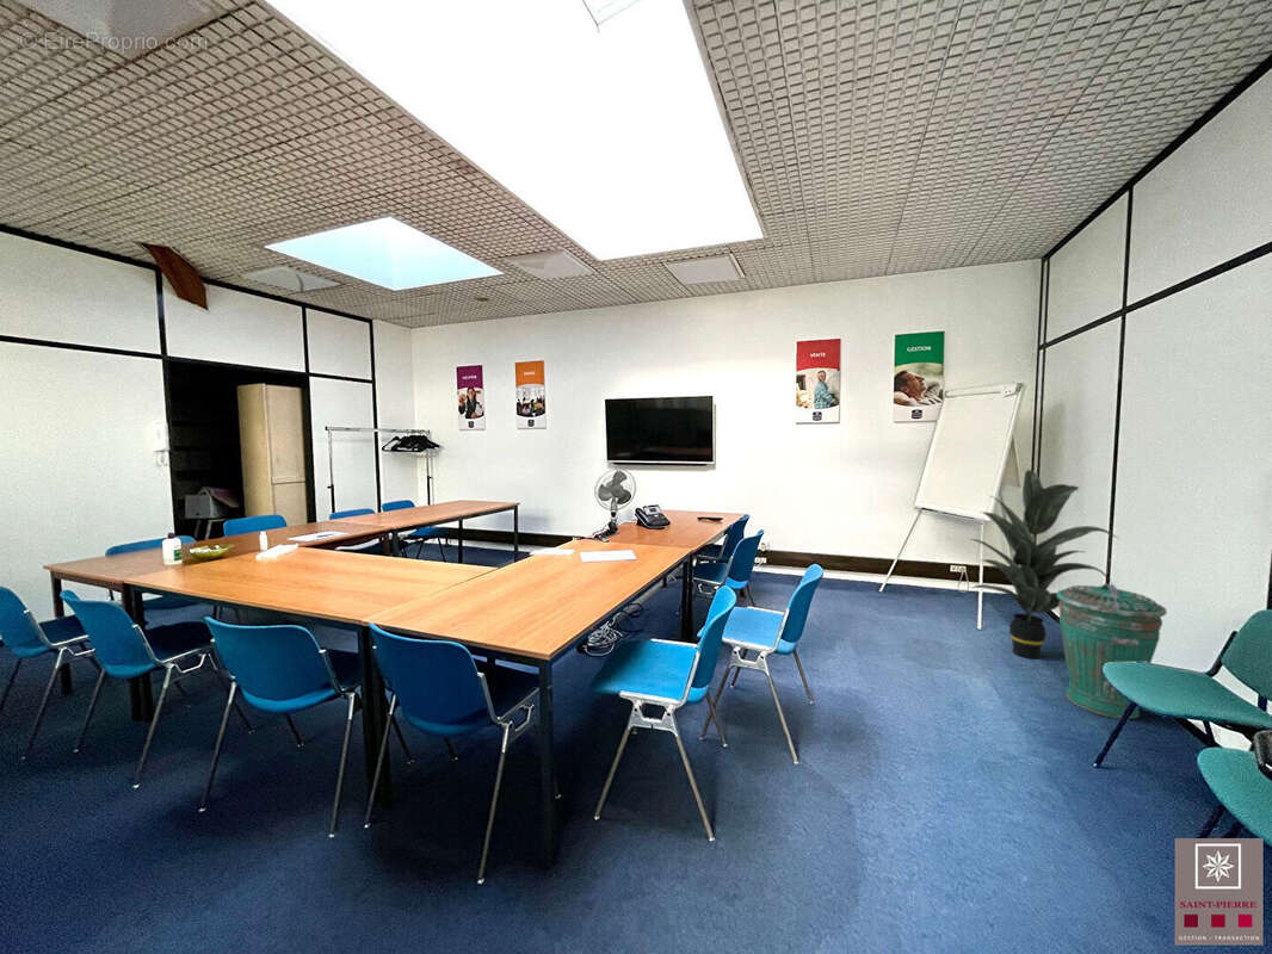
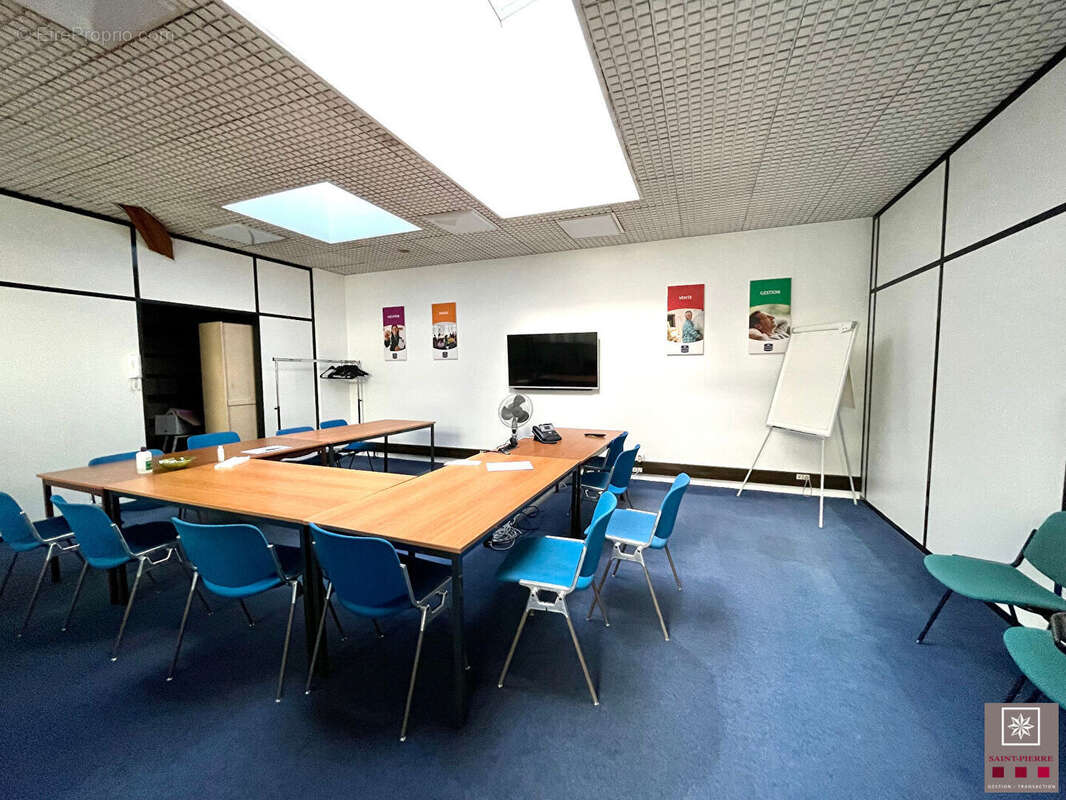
- indoor plant [969,469,1120,659]
- trash can [1056,583,1168,720]
